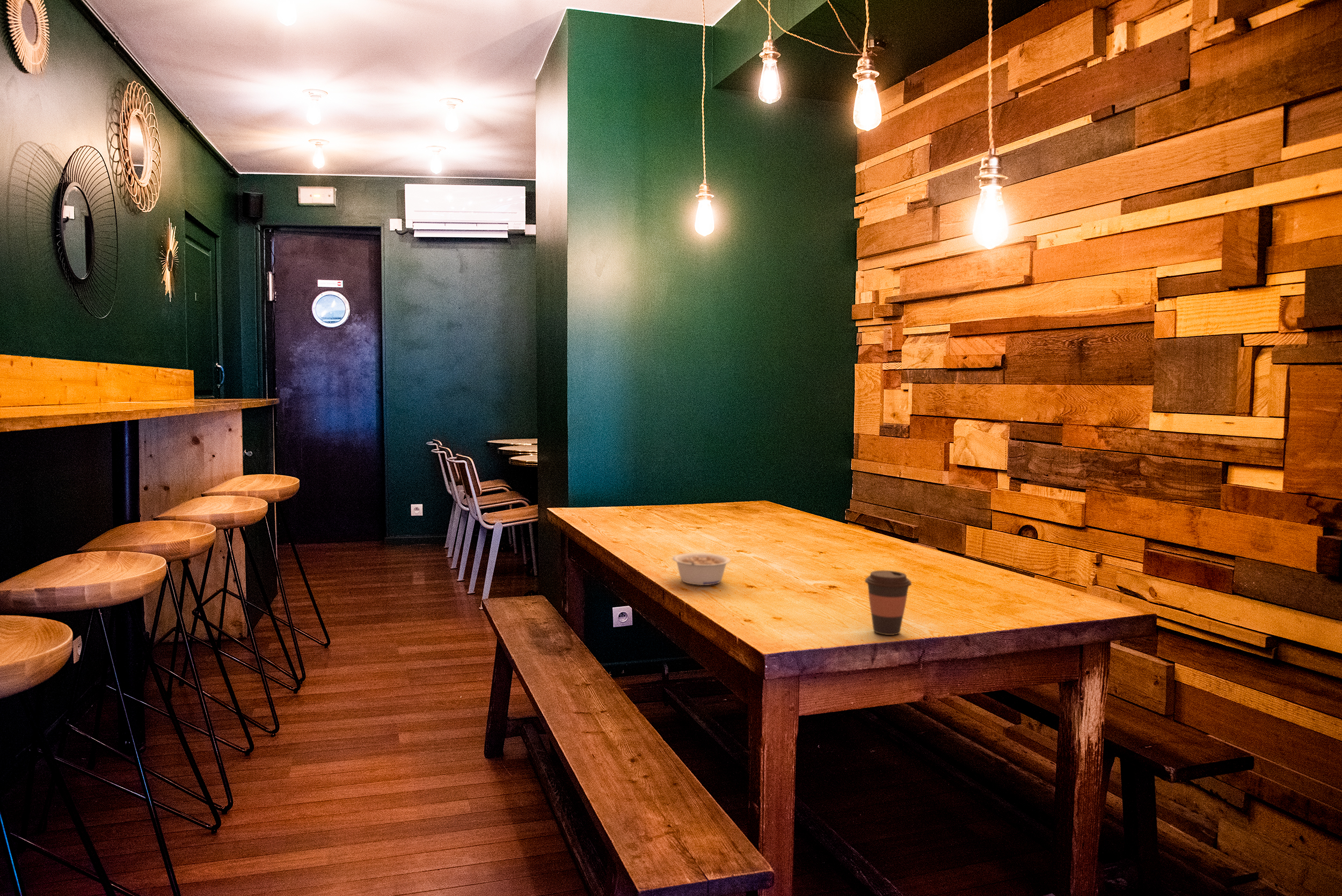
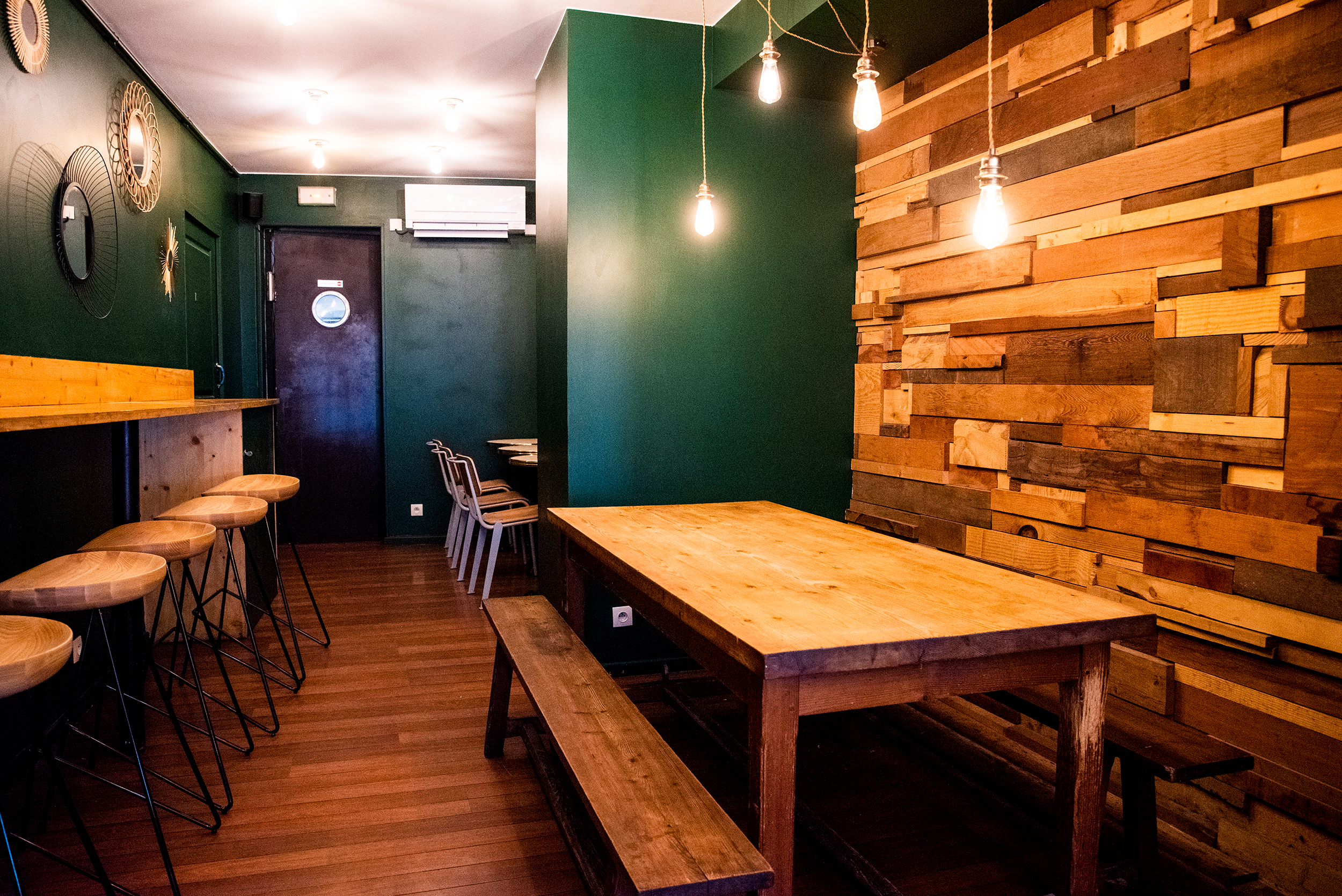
- coffee cup [864,570,912,636]
- legume [672,552,731,586]
